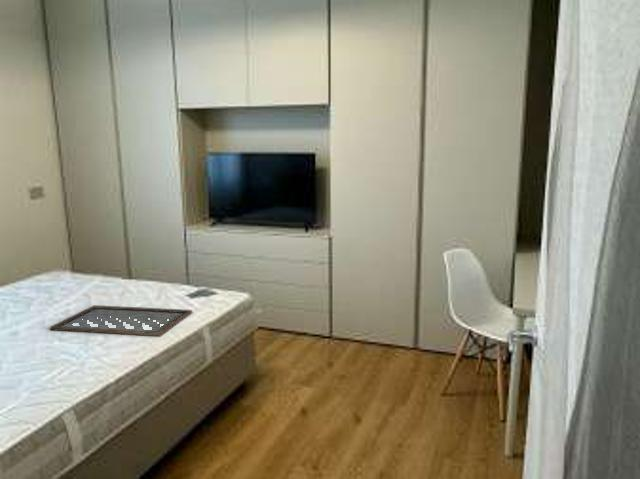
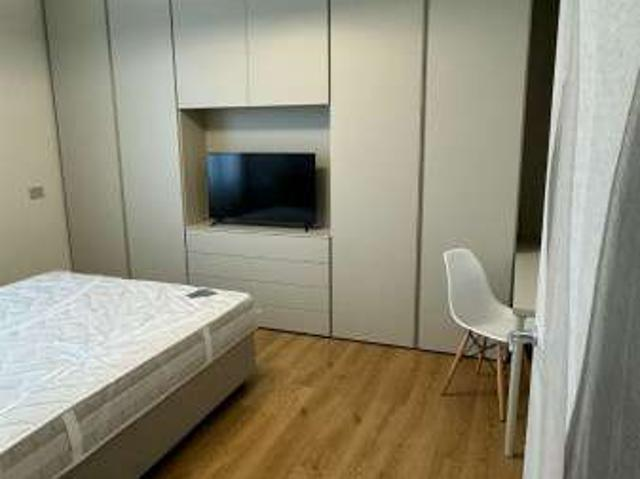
- tray [49,304,193,338]
